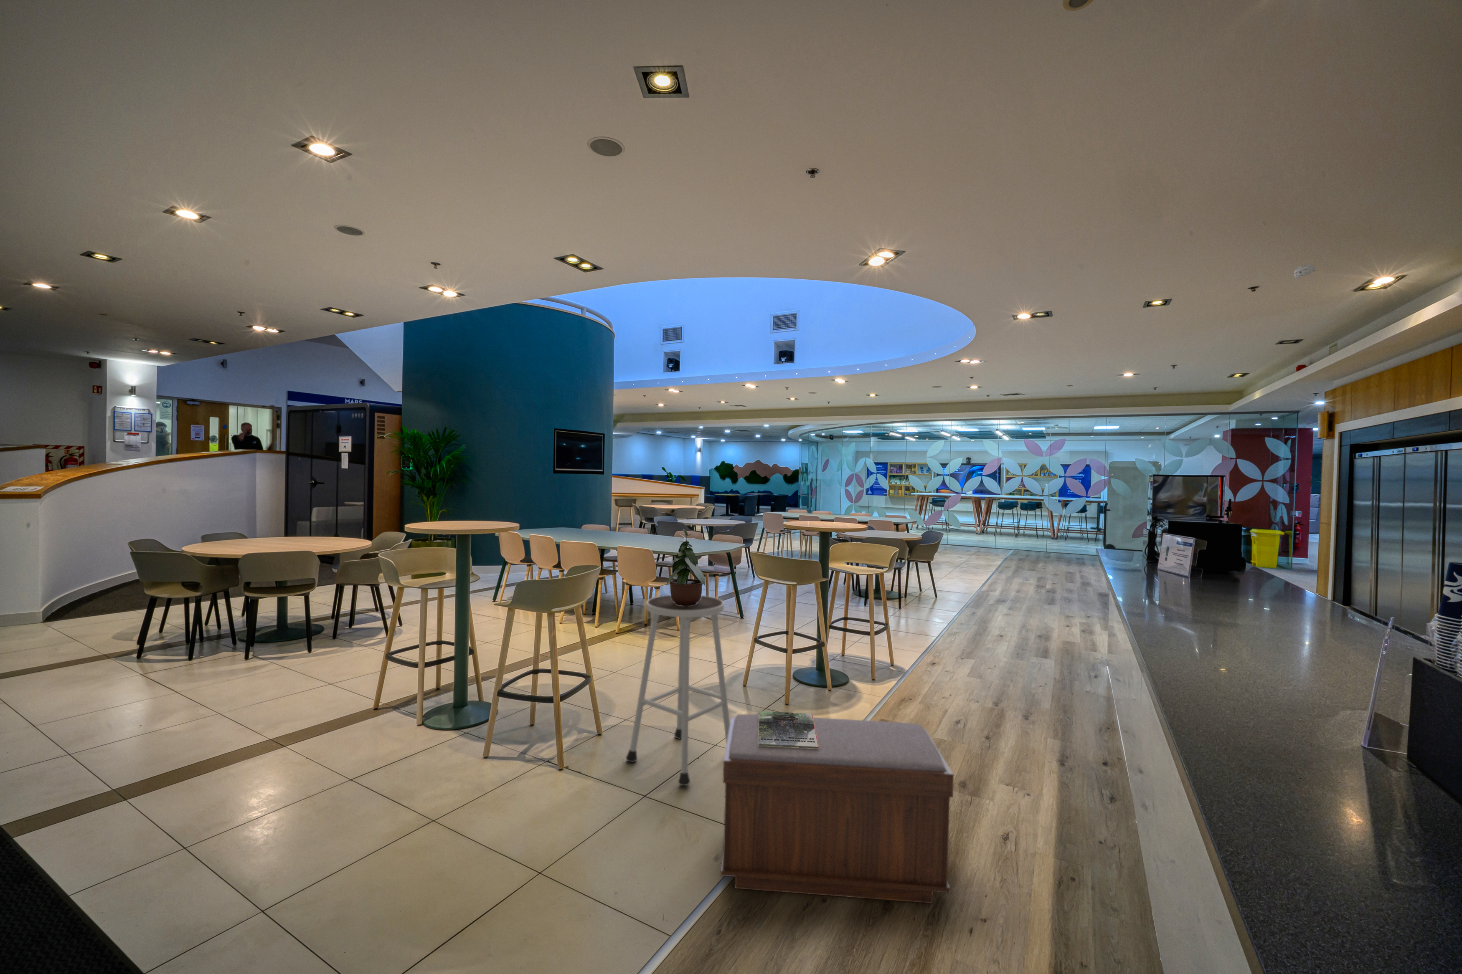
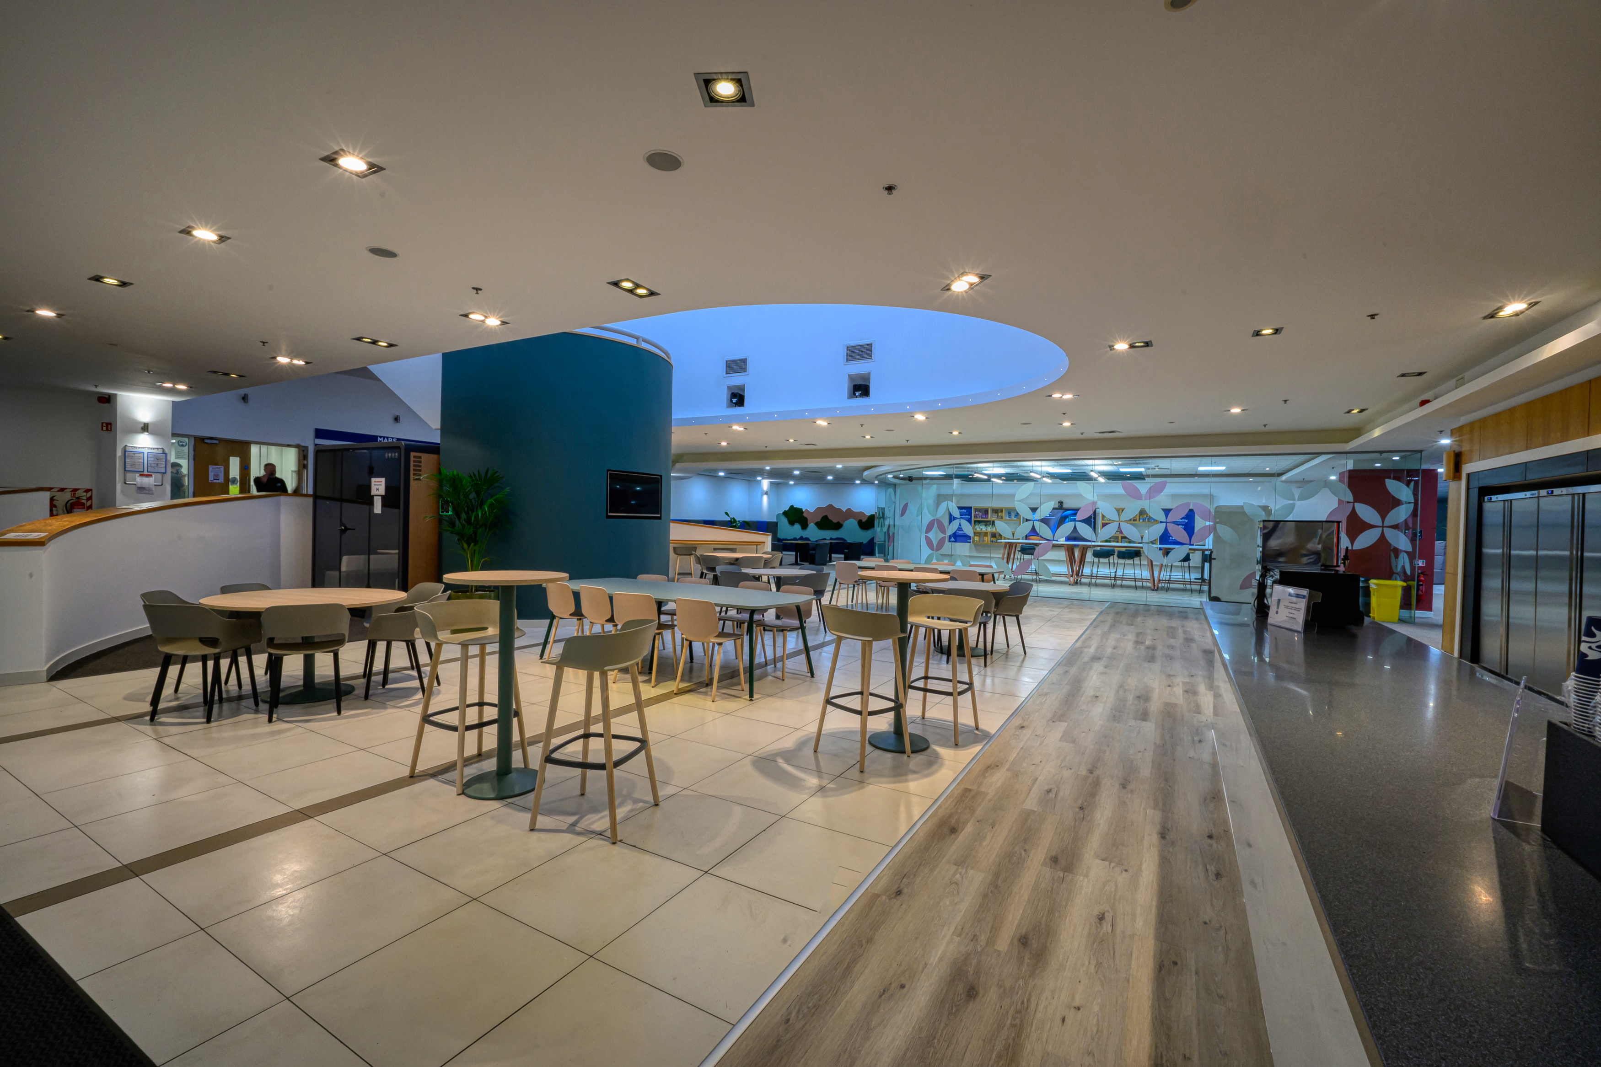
- bench [720,714,954,903]
- stool [625,595,730,786]
- magazine [758,711,819,749]
- potted plant [666,528,706,605]
- smoke detector [1293,264,1316,279]
